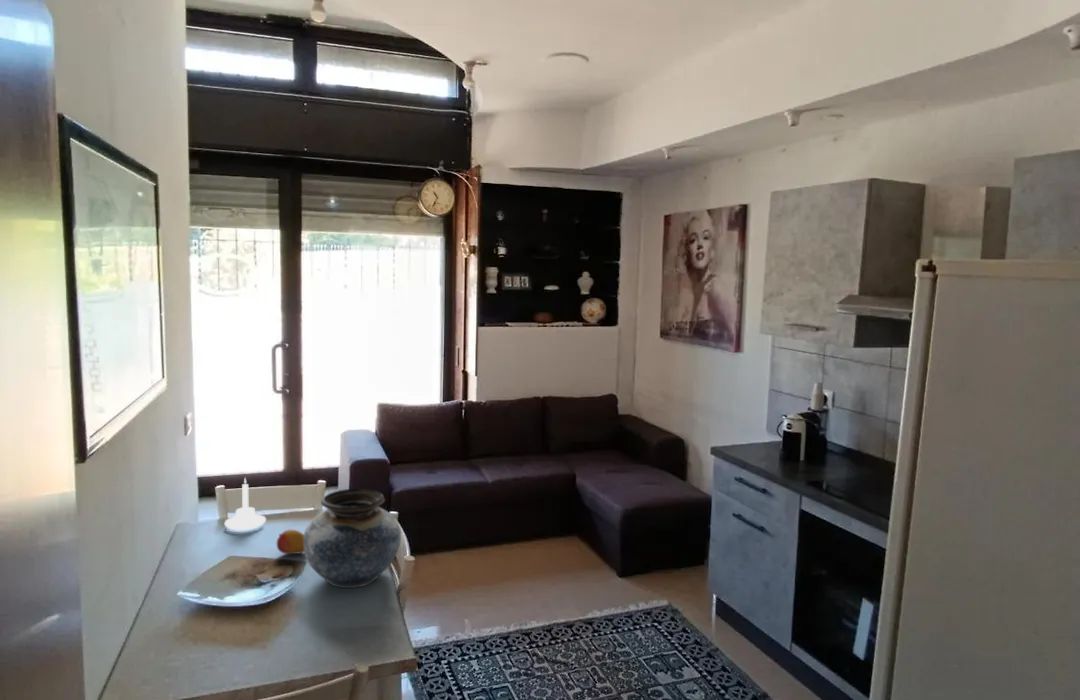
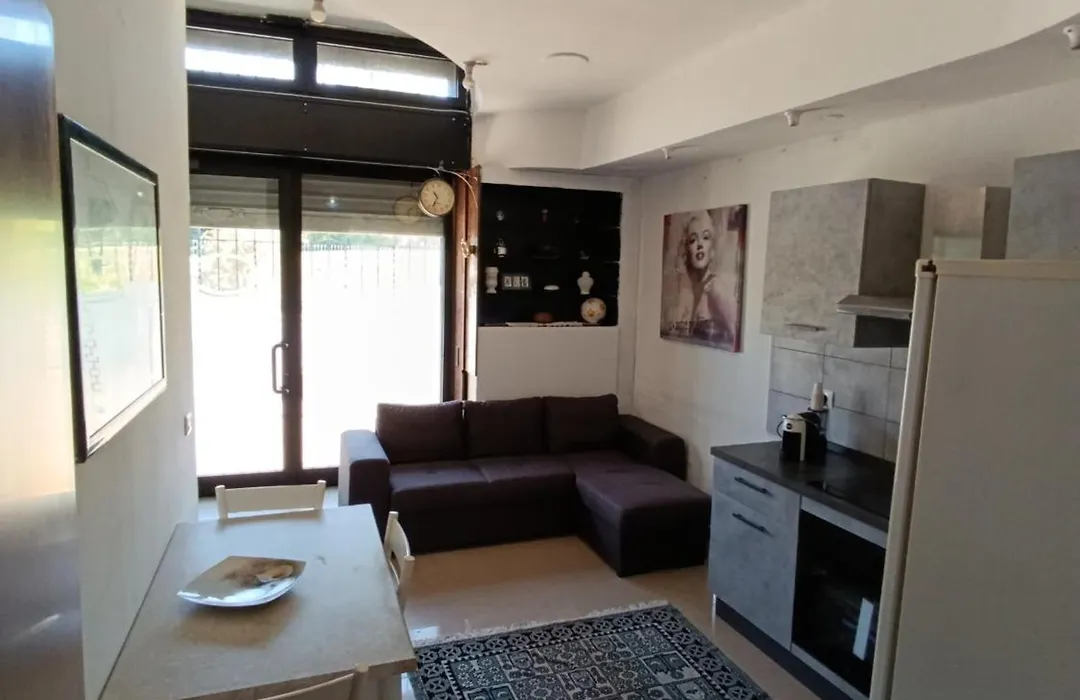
- fruit [276,529,304,555]
- candle holder [223,477,267,532]
- vase [303,488,402,589]
